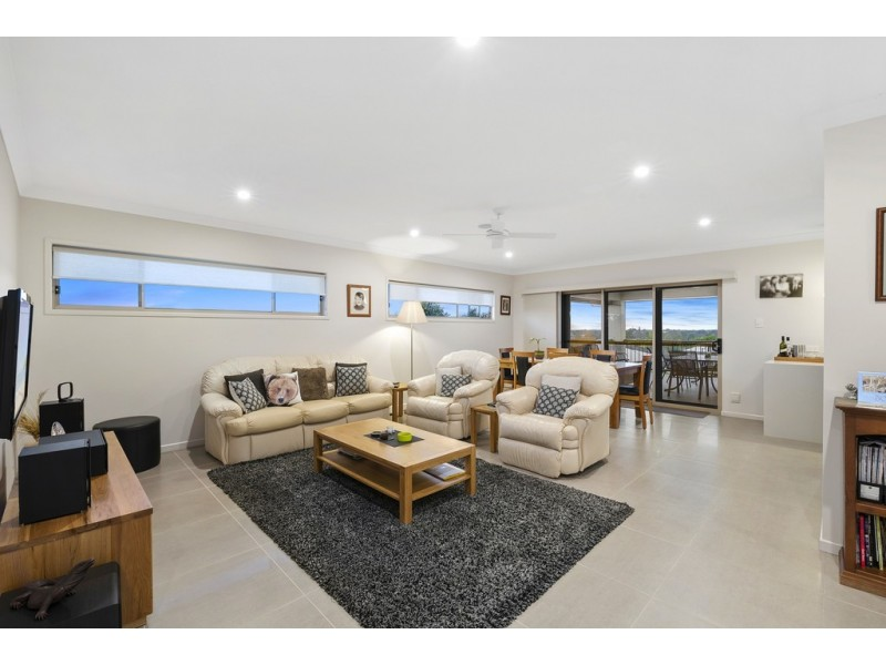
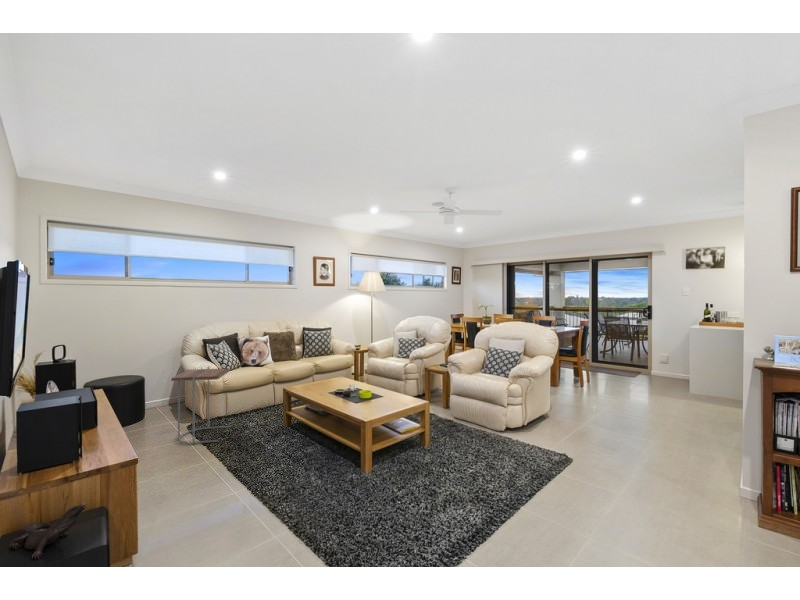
+ side table [170,366,231,445]
